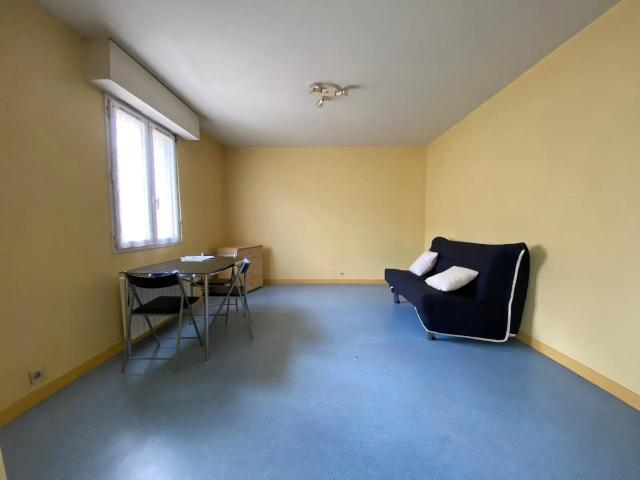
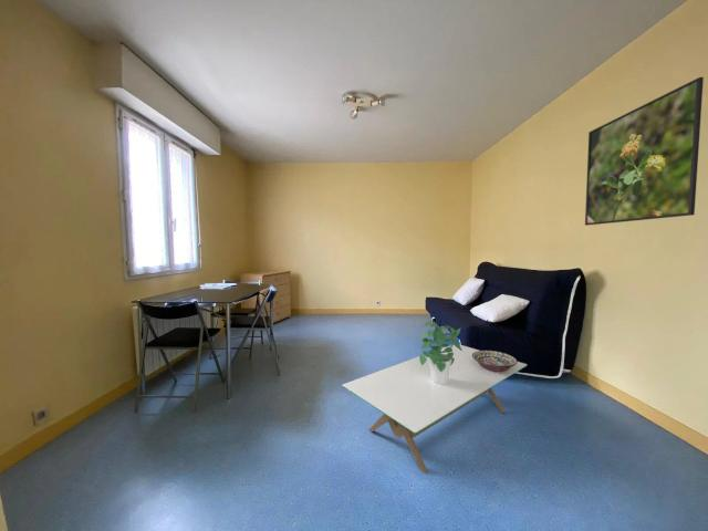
+ potted plant [418,320,462,385]
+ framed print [584,76,705,227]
+ decorative bowl [472,350,519,372]
+ coffee table [342,344,528,475]
